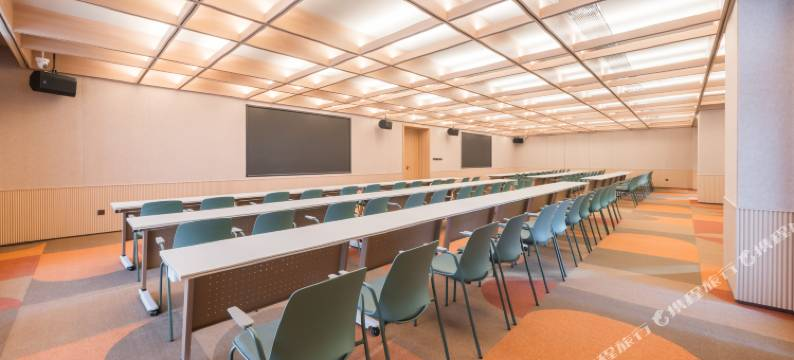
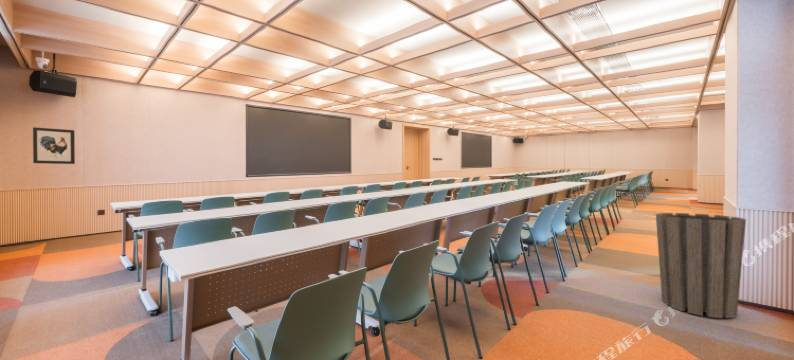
+ trash can [655,212,747,319]
+ wall art [32,126,76,165]
